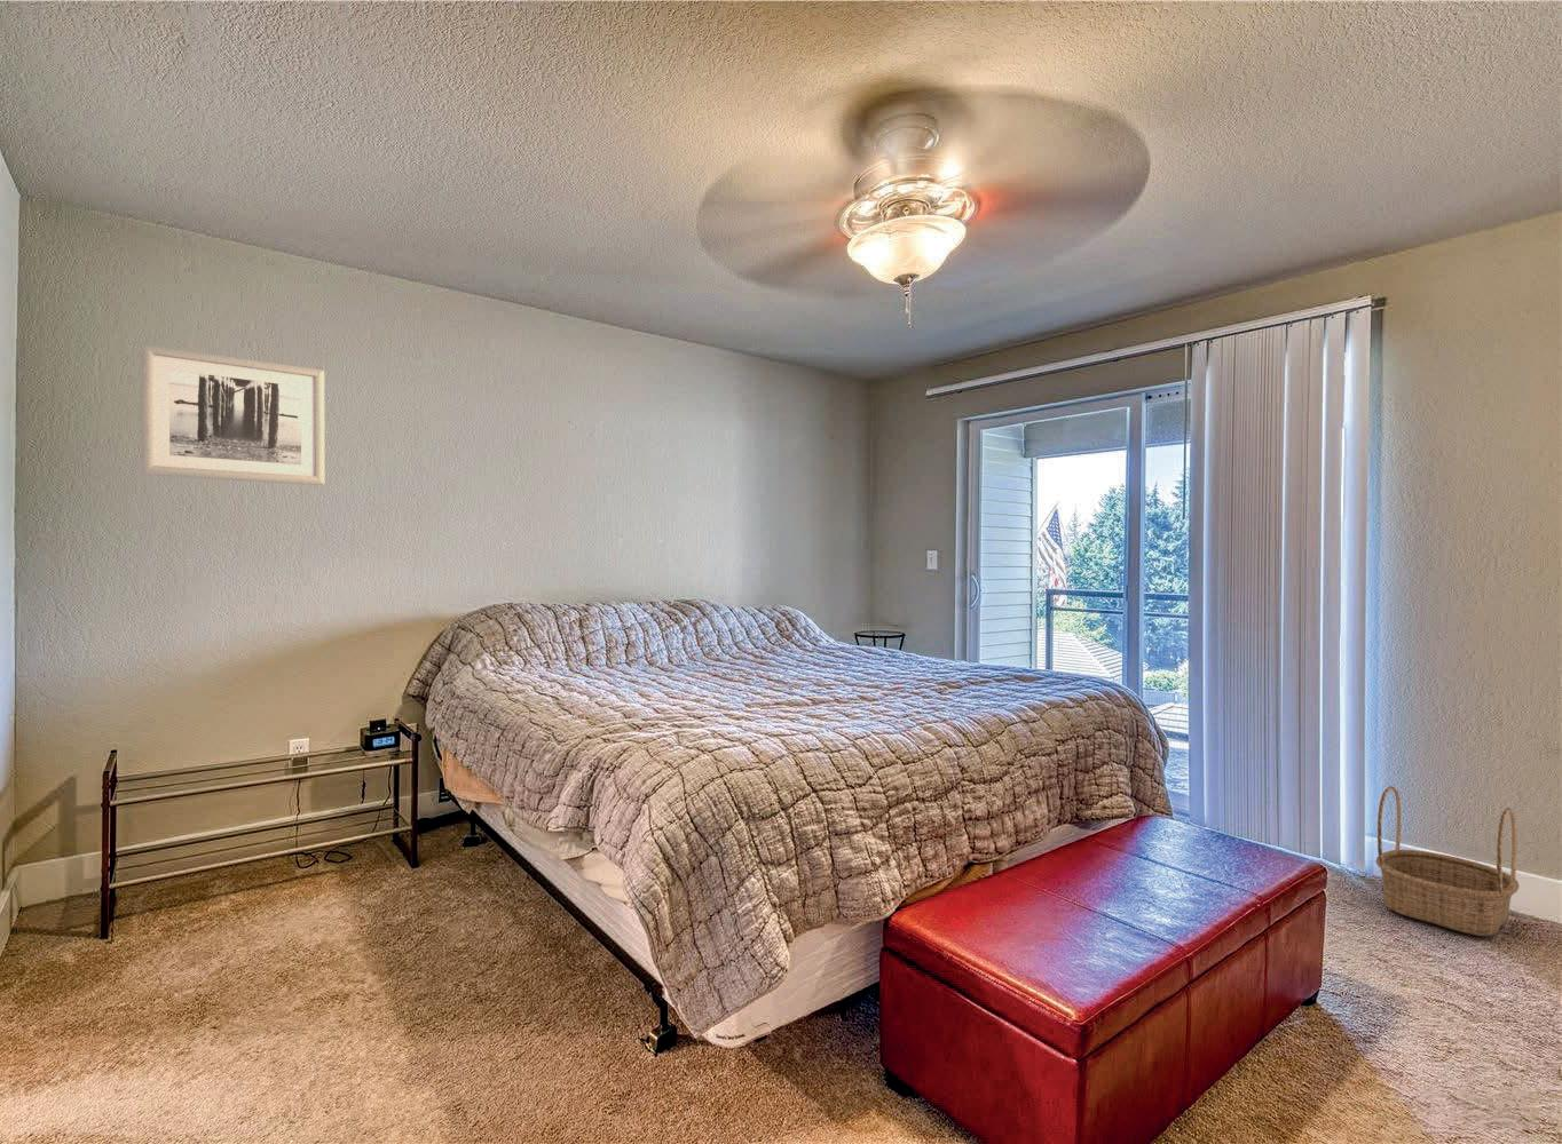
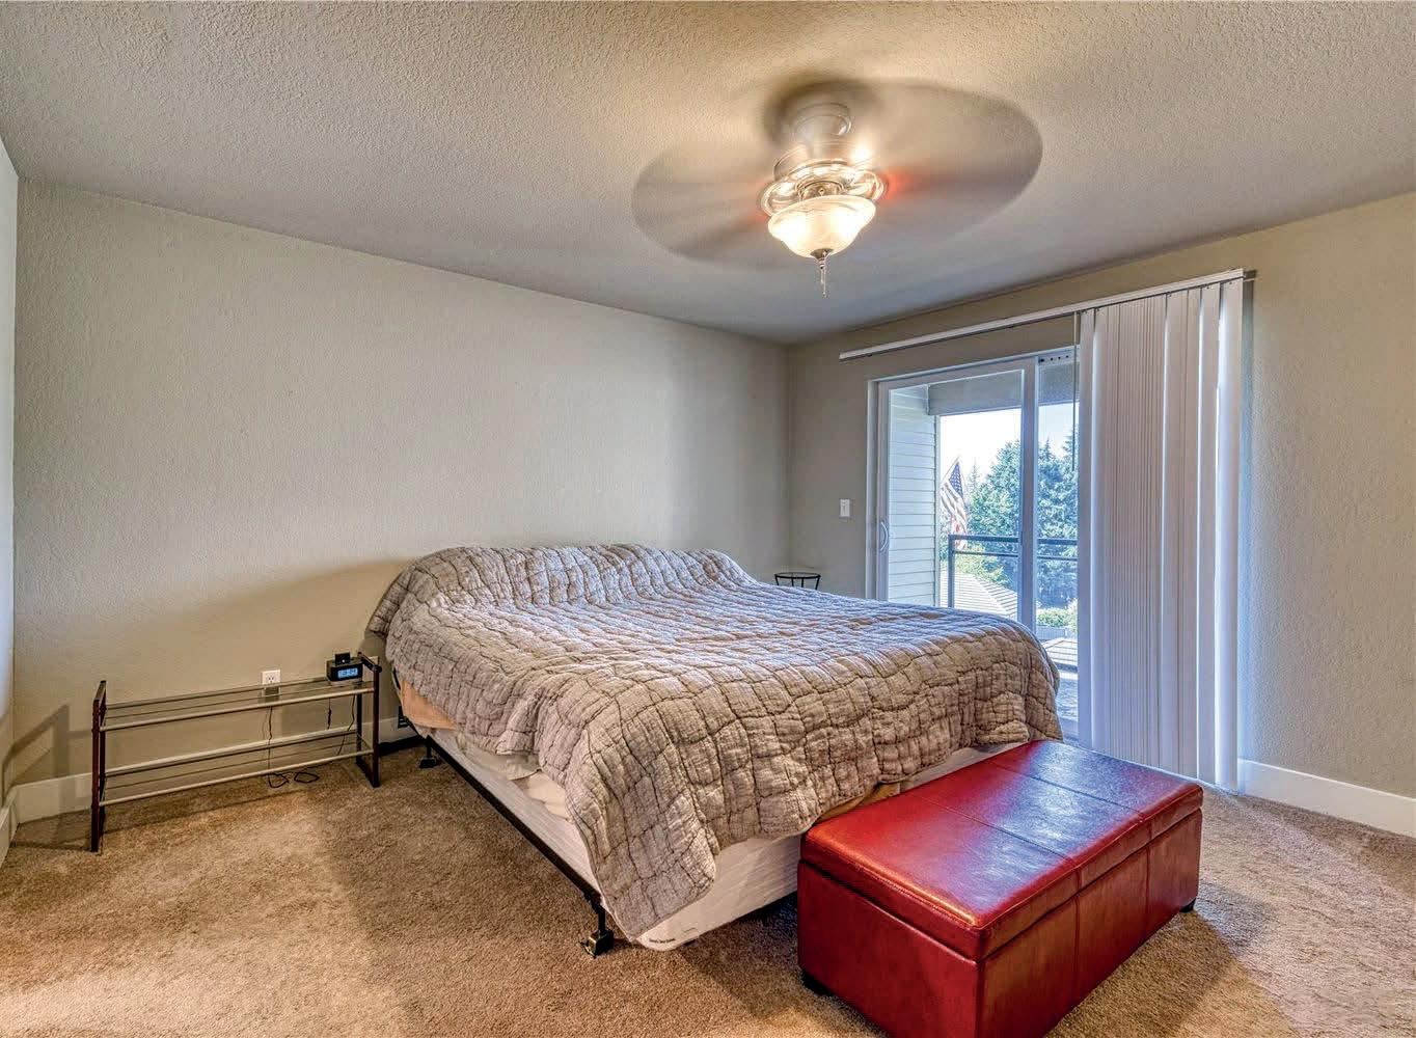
- basket [1374,785,1521,937]
- wall art [141,343,325,486]
